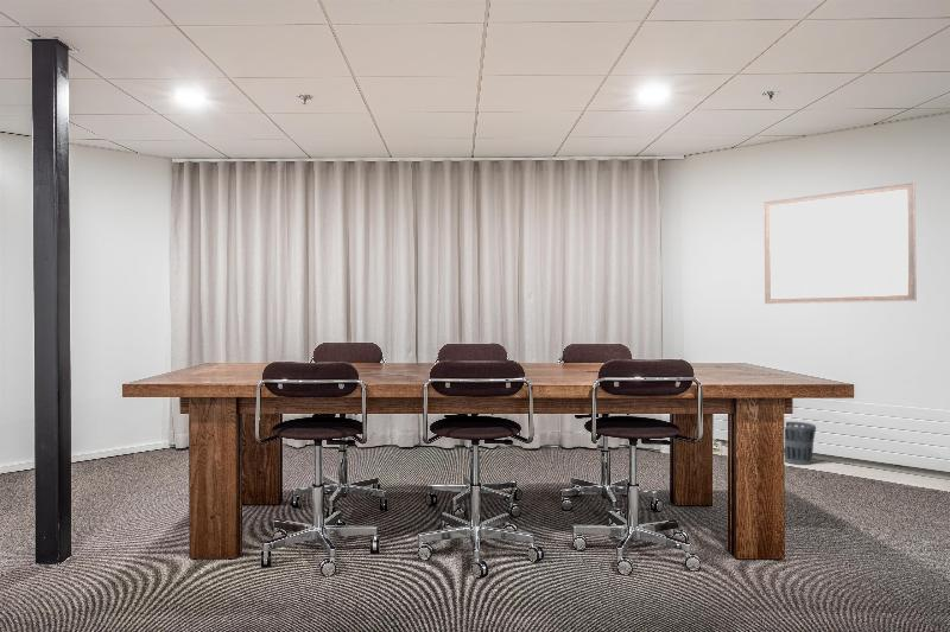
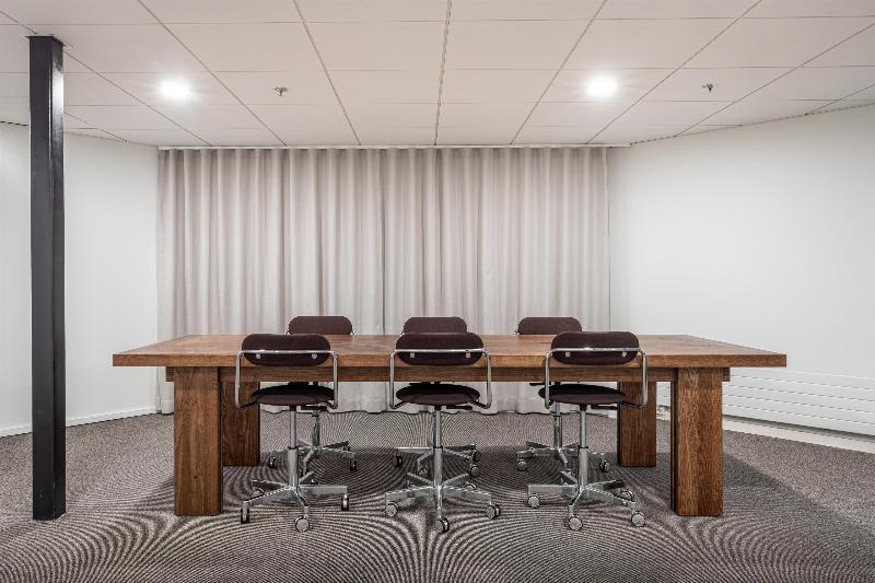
- wall art [762,181,918,305]
- wastebasket [784,421,817,466]
